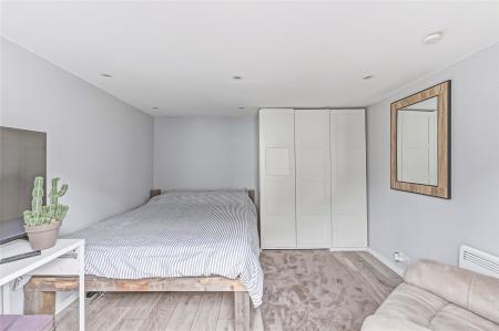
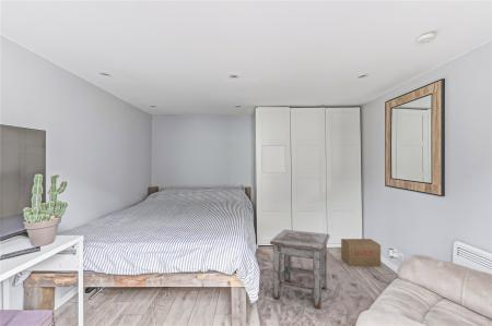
+ cardboard box [340,238,382,267]
+ stool [269,229,331,310]
